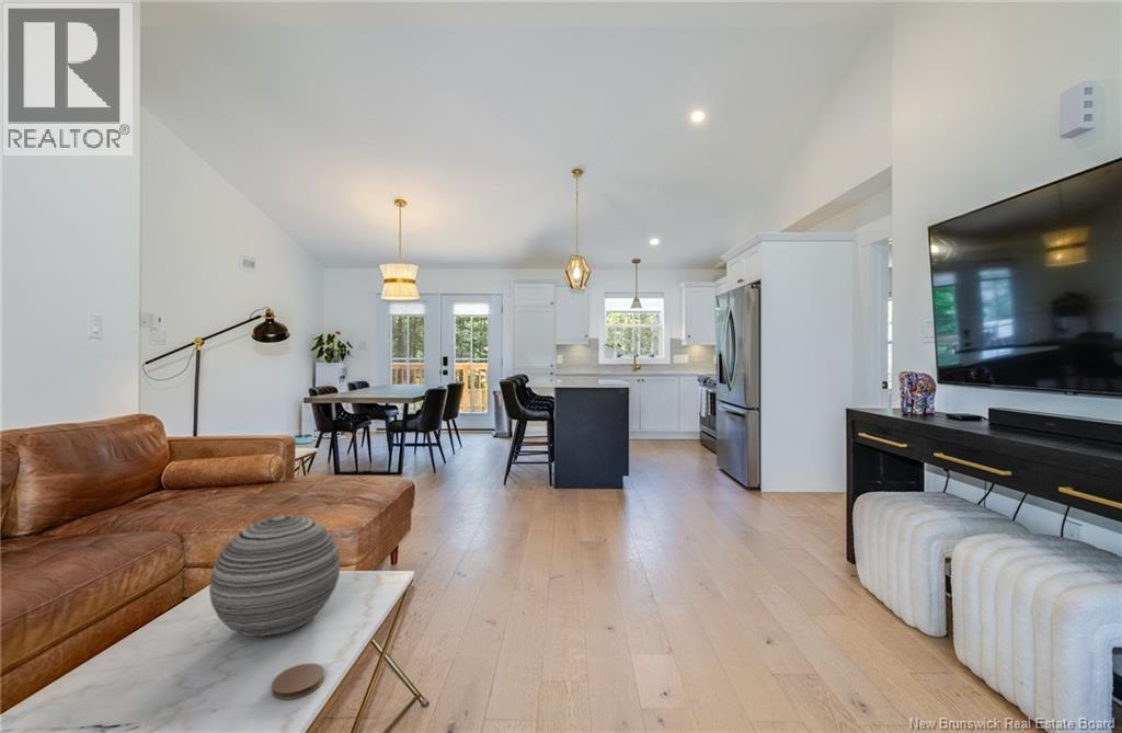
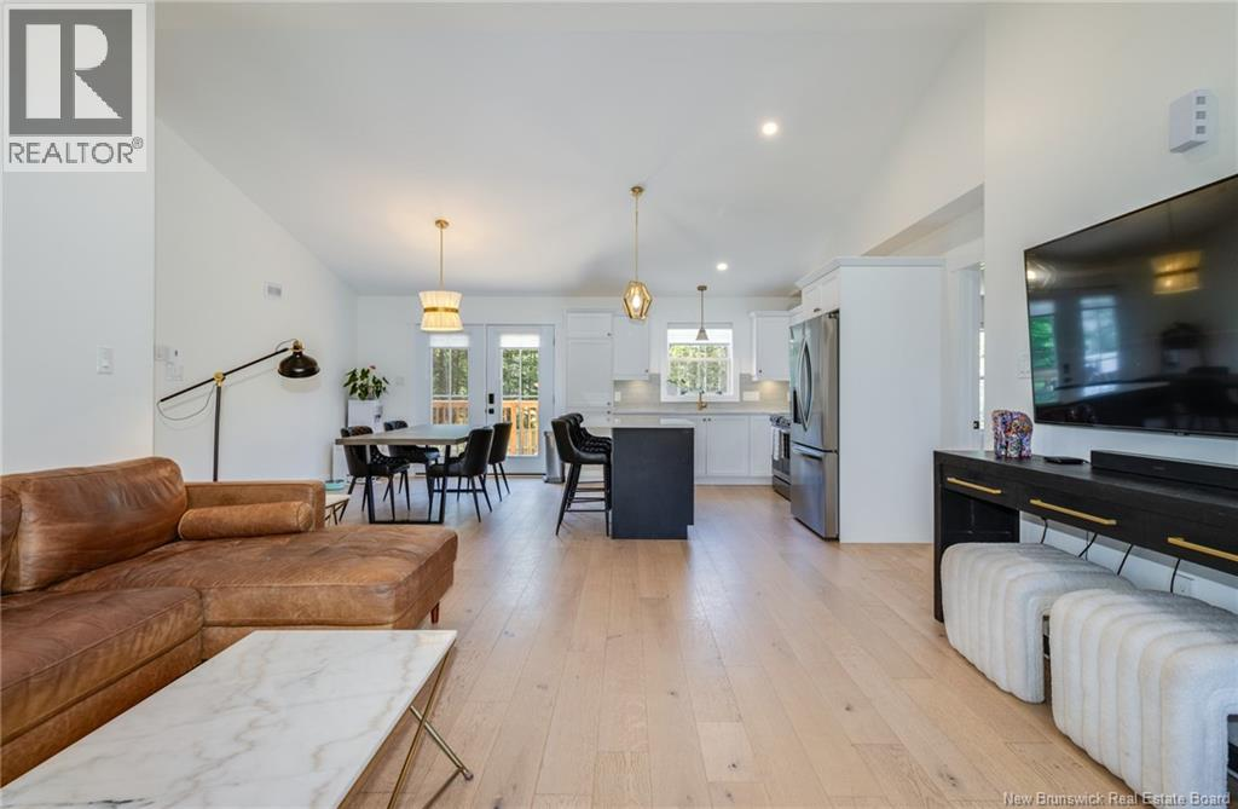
- decorative orb [208,514,342,638]
- coaster [271,662,325,701]
